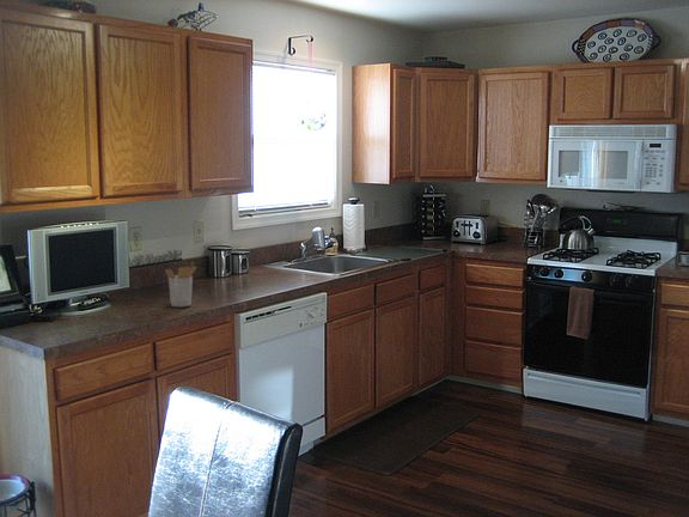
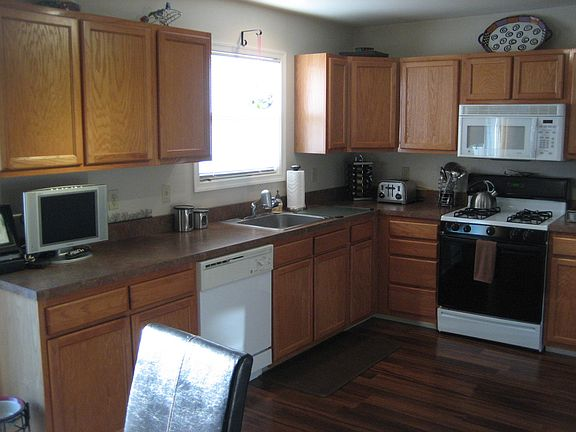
- utensil holder [164,262,197,308]
